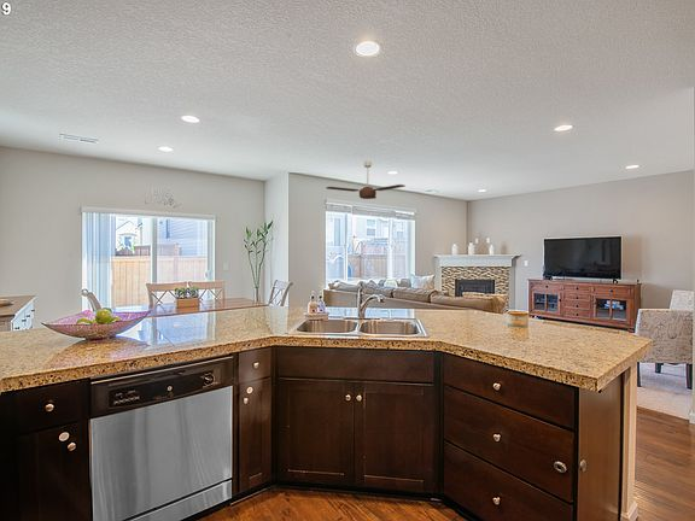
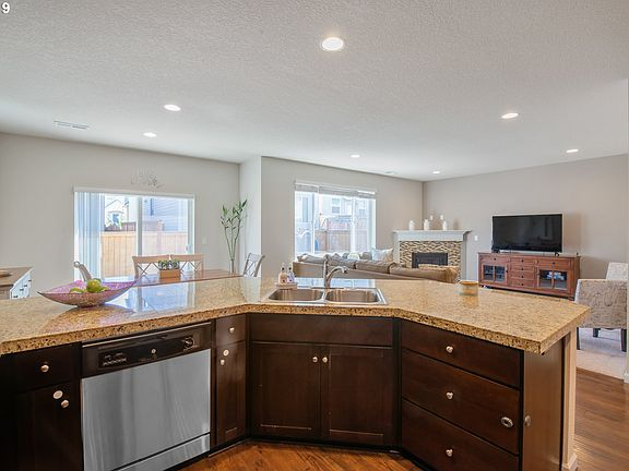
- ceiling fan [325,160,407,200]
